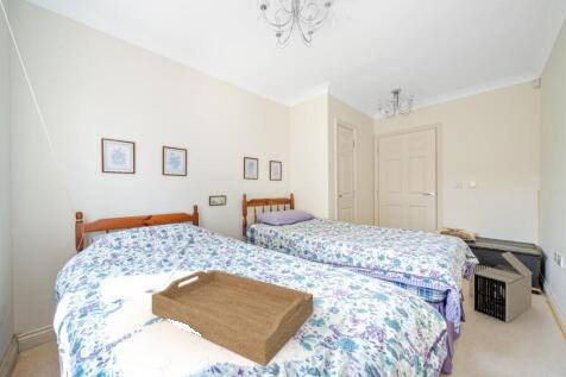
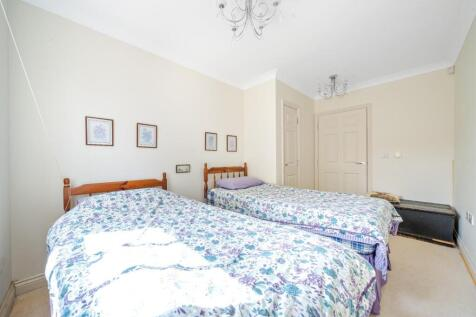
- storage bin [468,251,534,323]
- serving tray [151,269,314,367]
